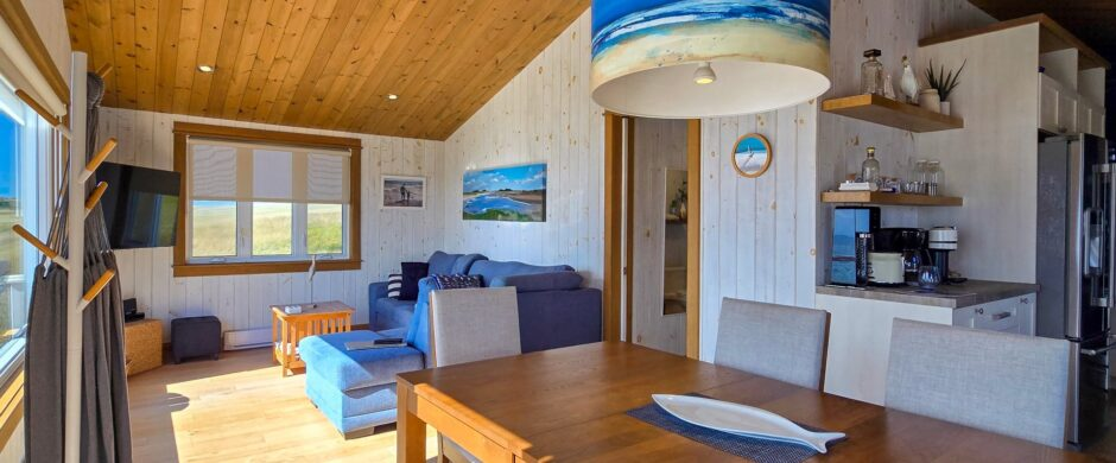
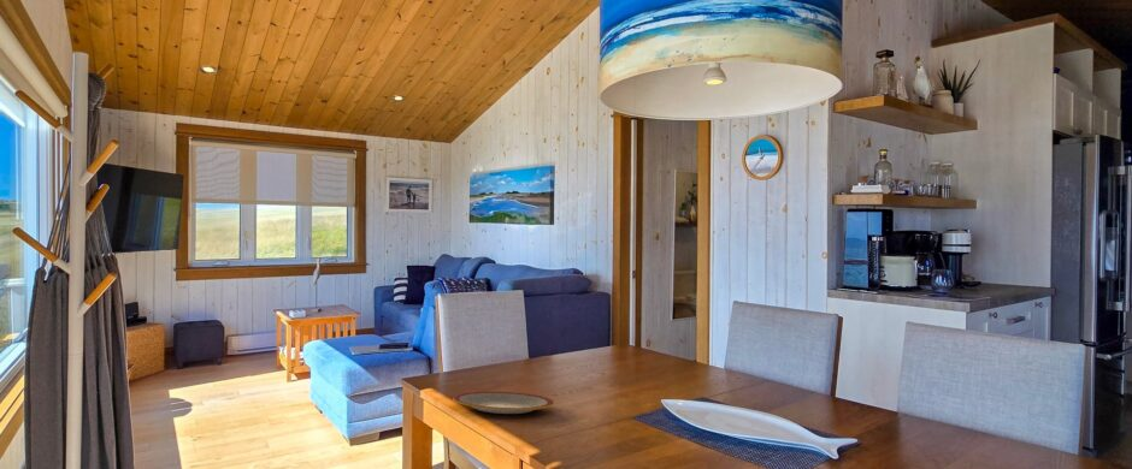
+ plate [452,391,555,415]
